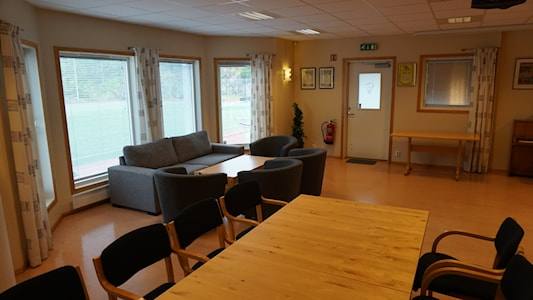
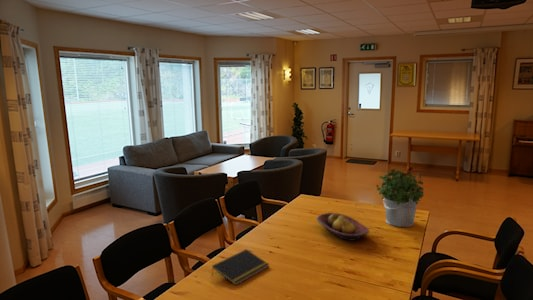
+ fruit bowl [316,212,370,242]
+ potted plant [375,167,425,228]
+ notepad [211,248,270,286]
